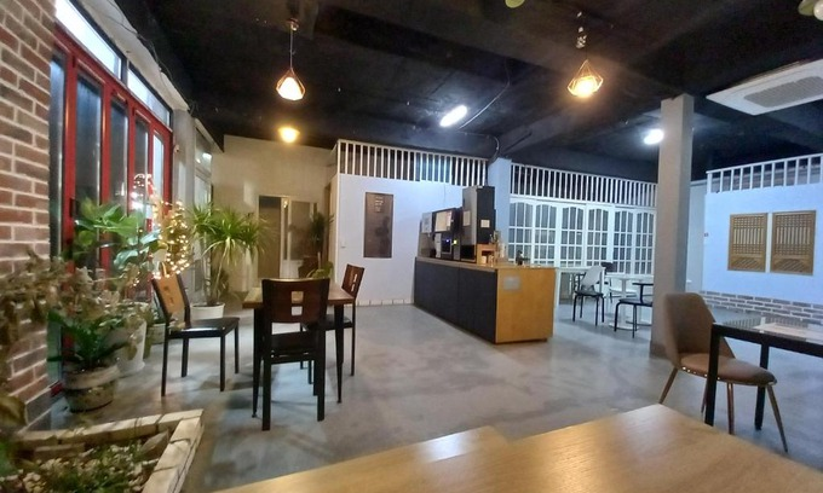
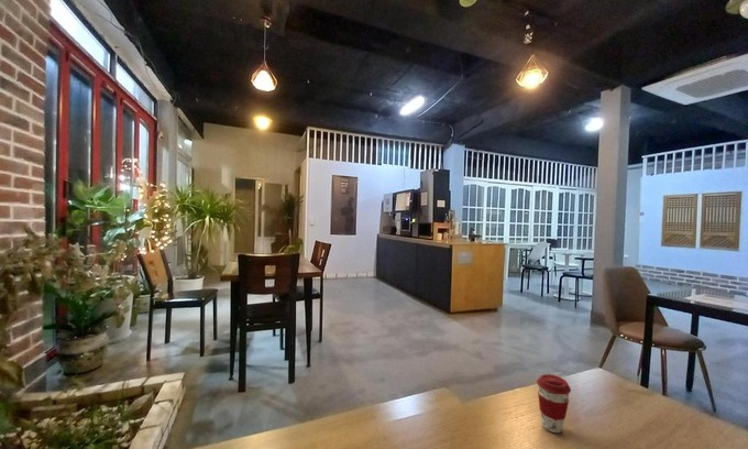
+ coffee cup [536,373,572,434]
